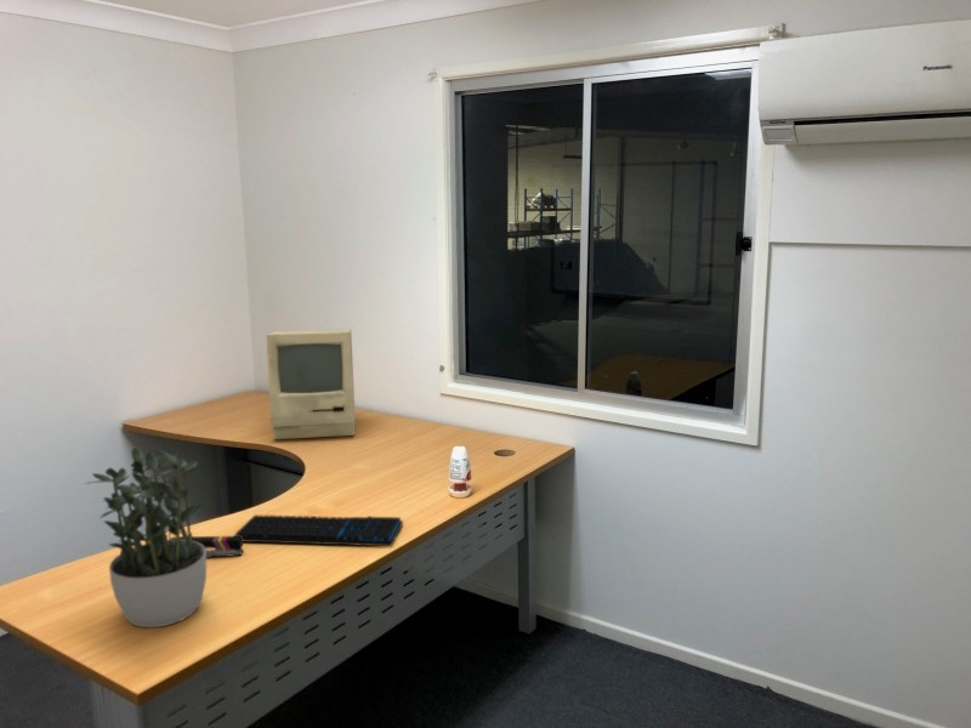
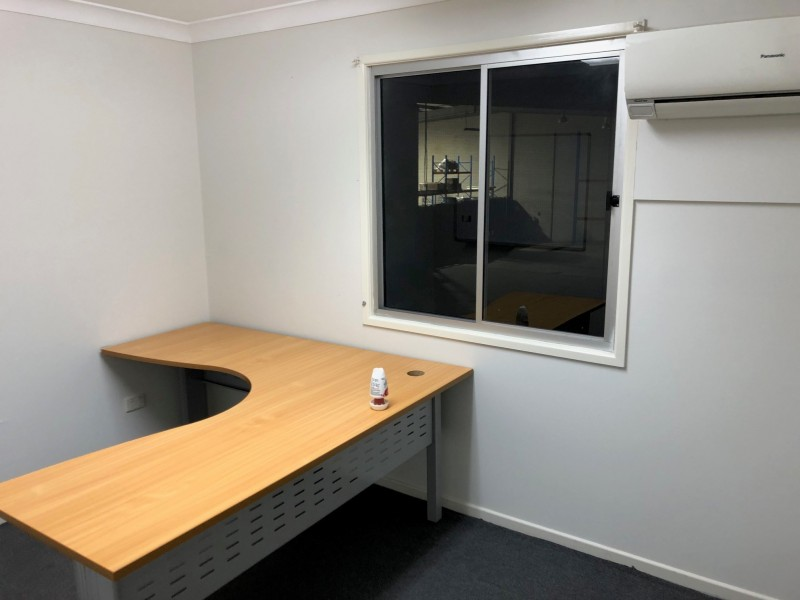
- computer monitor [266,328,357,440]
- potted plant [84,447,208,629]
- stapler [170,535,244,559]
- keyboard [232,513,404,547]
